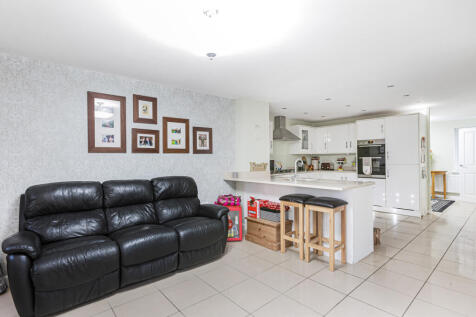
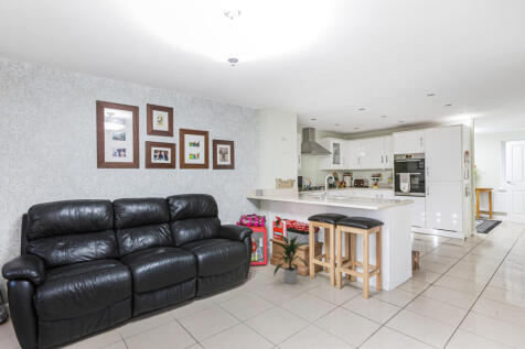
+ indoor plant [272,233,310,285]
